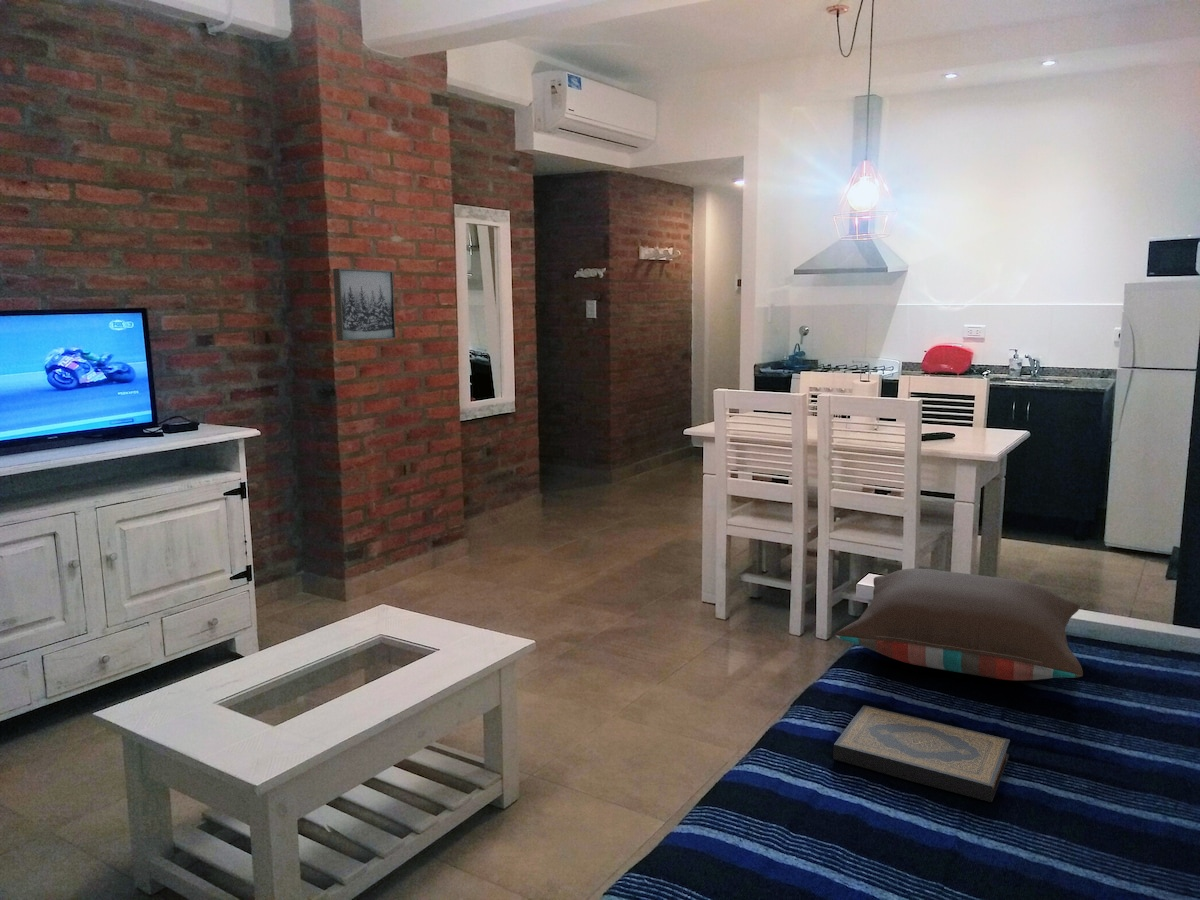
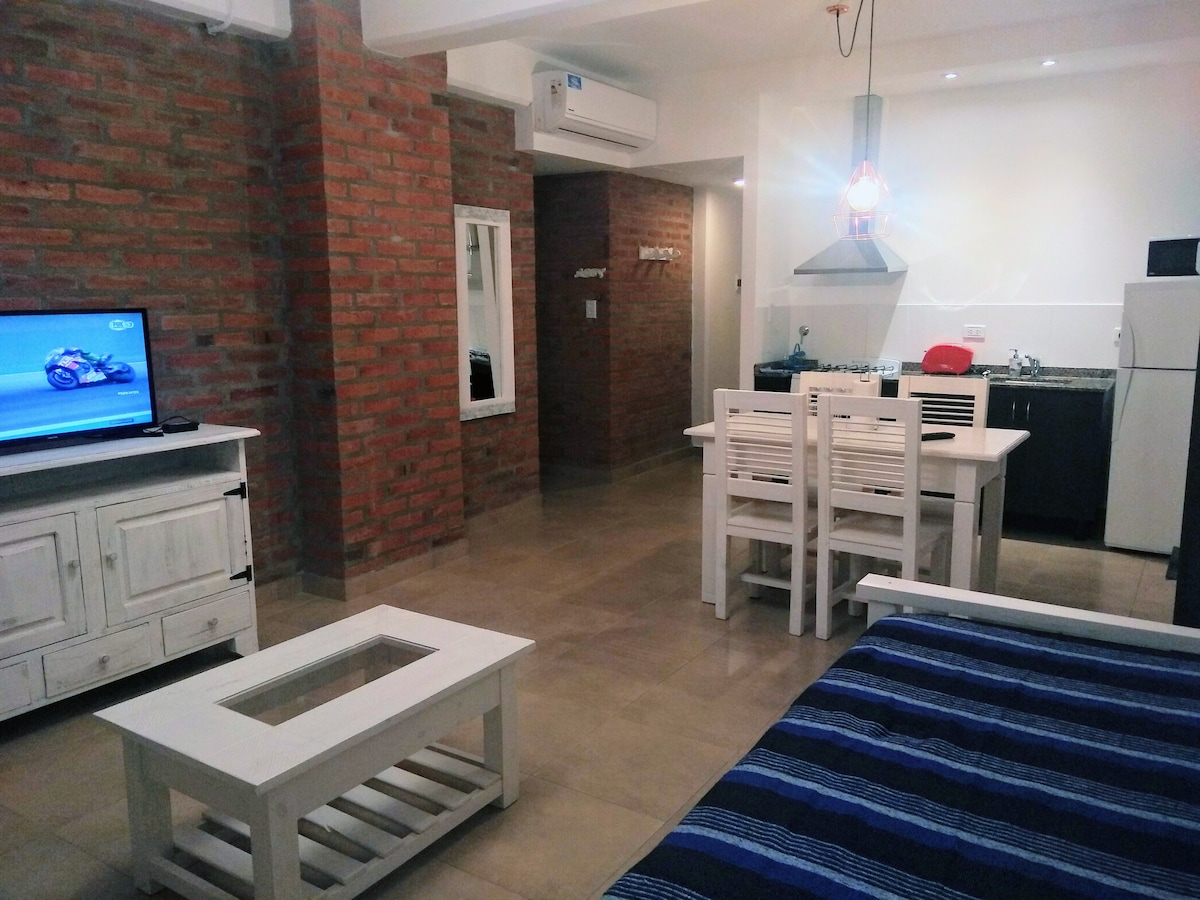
- hardback book [832,704,1011,803]
- wall art [332,268,397,342]
- pillow [835,567,1084,681]
